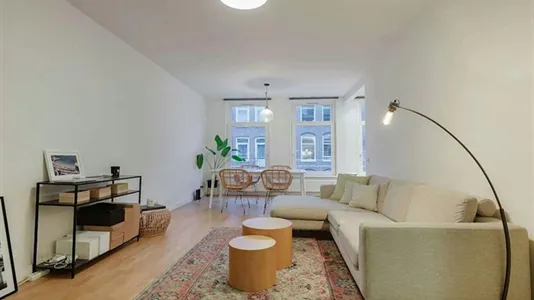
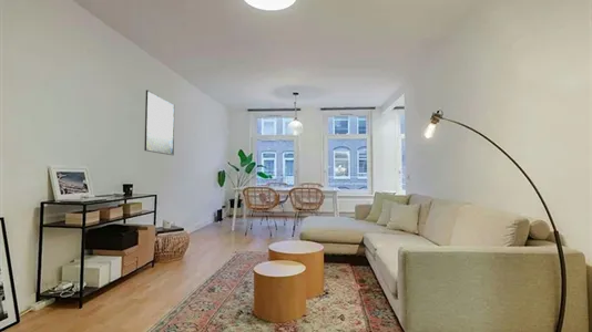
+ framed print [143,89,176,156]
